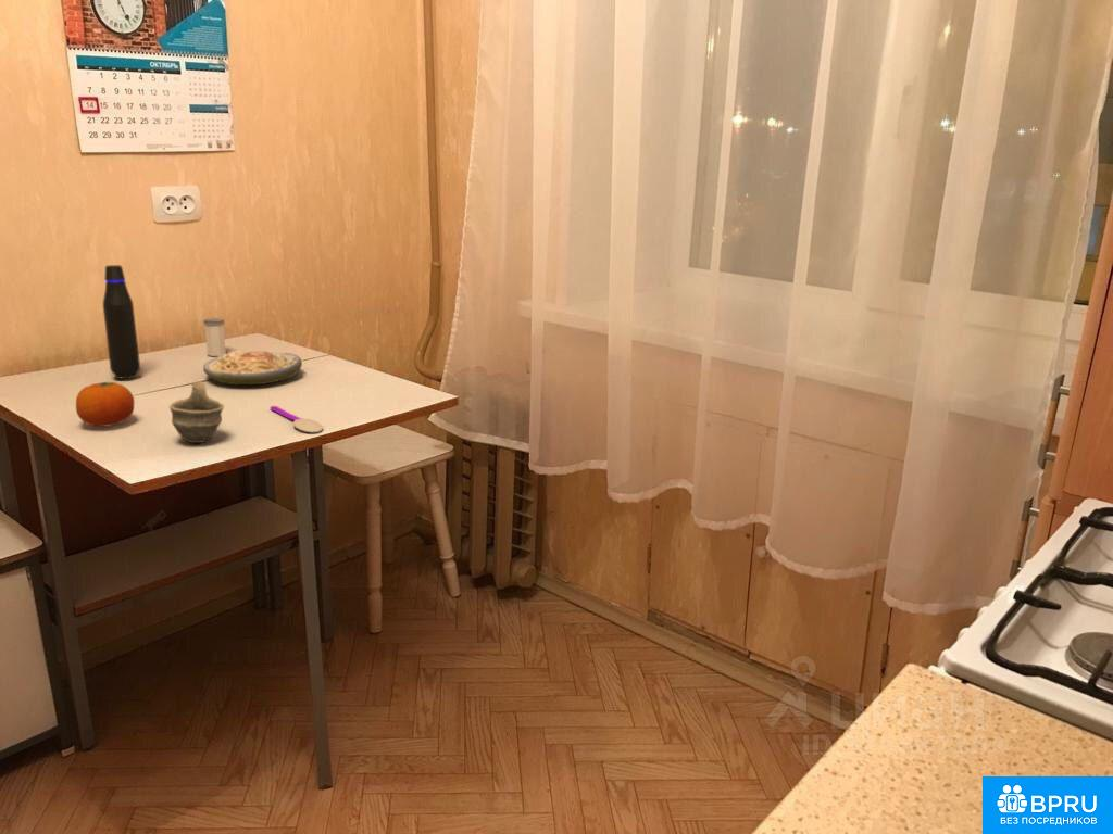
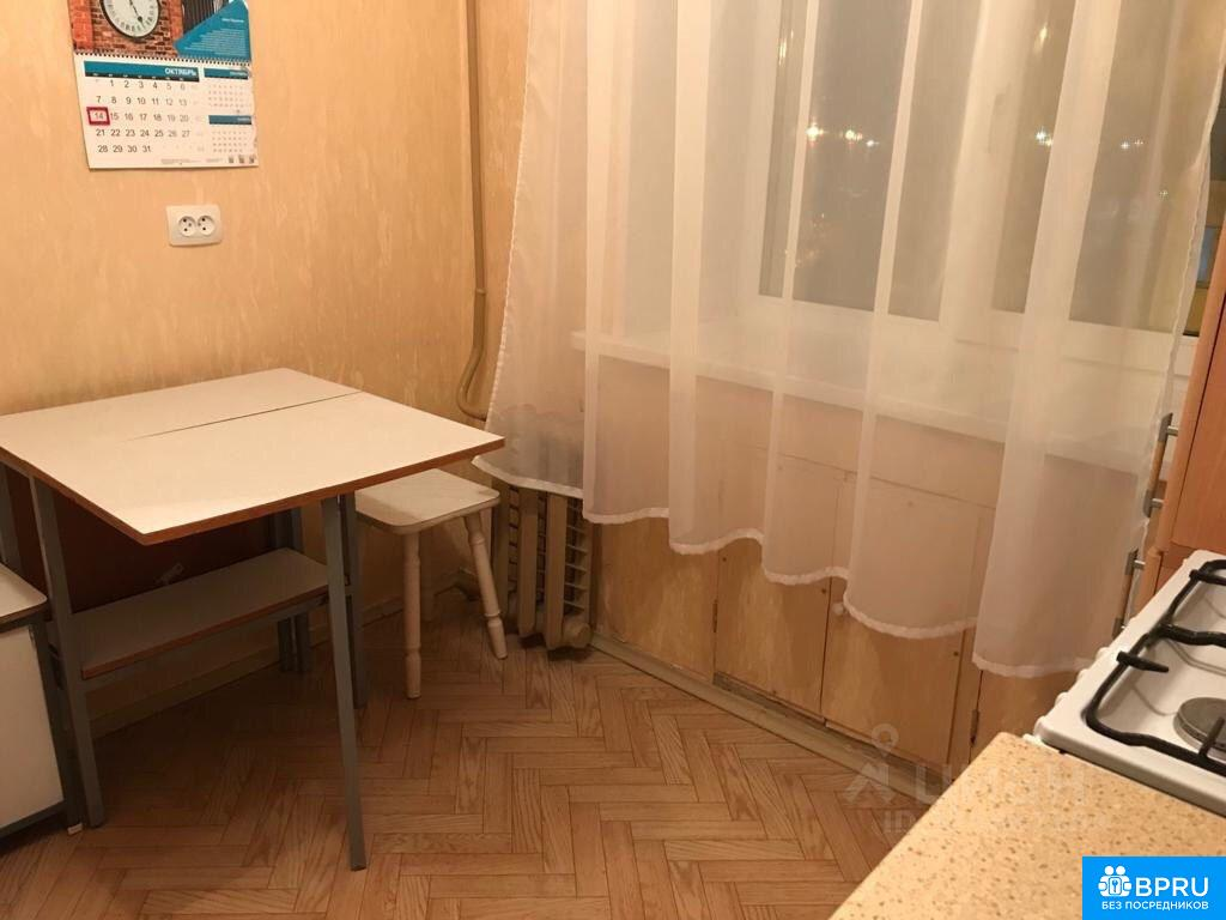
- salt shaker [202,317,227,357]
- water bottle [102,264,141,380]
- fruit [75,381,135,427]
- soup [202,350,303,386]
- cup [168,381,225,444]
- spoon [268,405,324,433]
